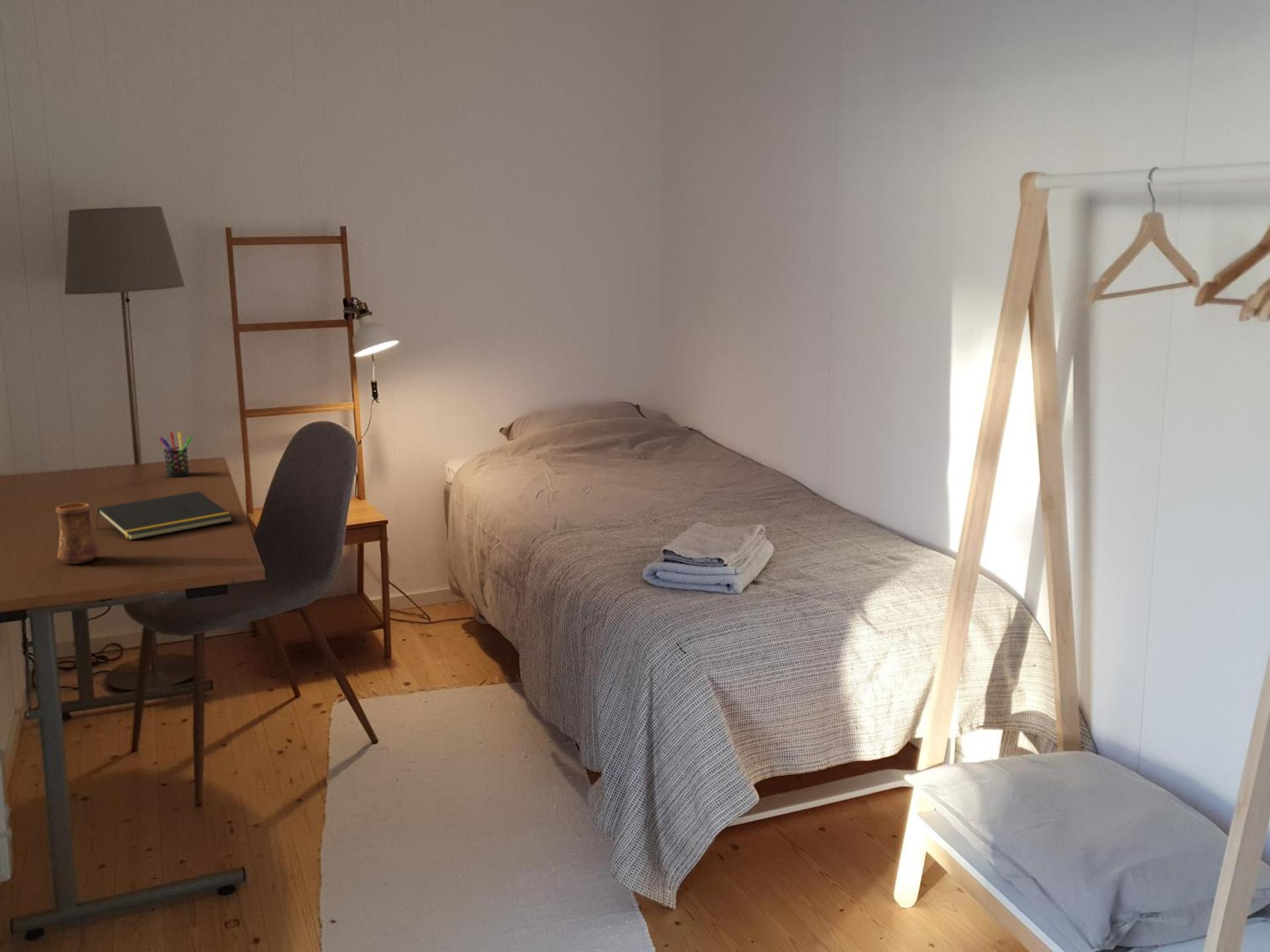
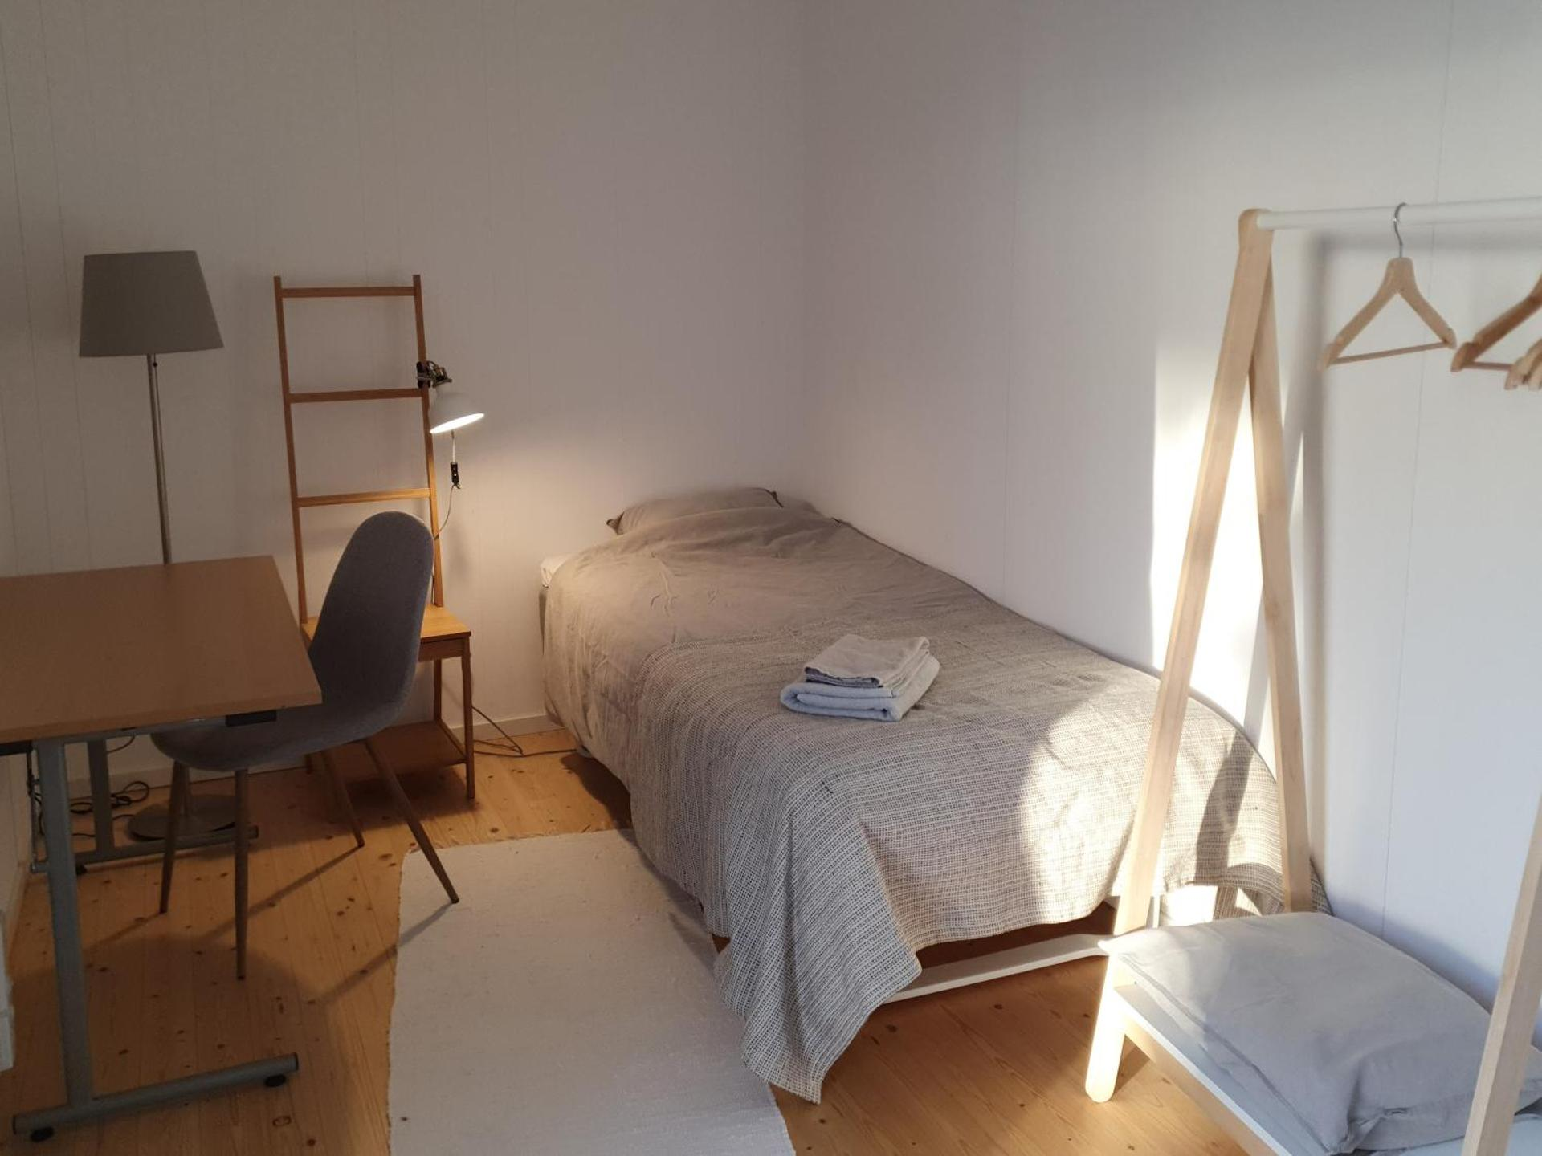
- notepad [96,491,233,541]
- cup [55,502,100,565]
- pen holder [158,431,193,478]
